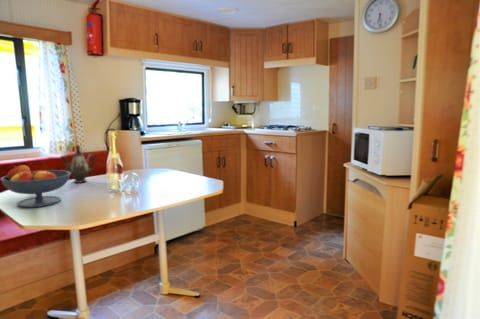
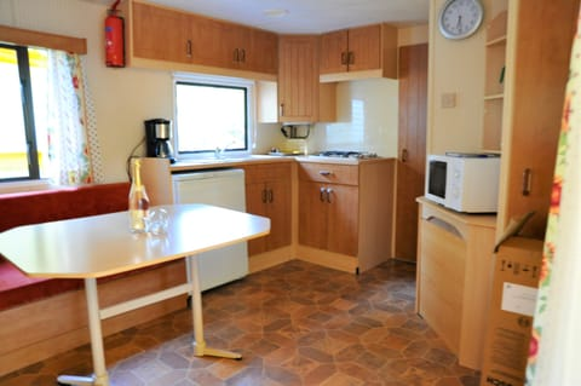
- fruit bowl [0,164,71,209]
- teapot [59,144,96,184]
